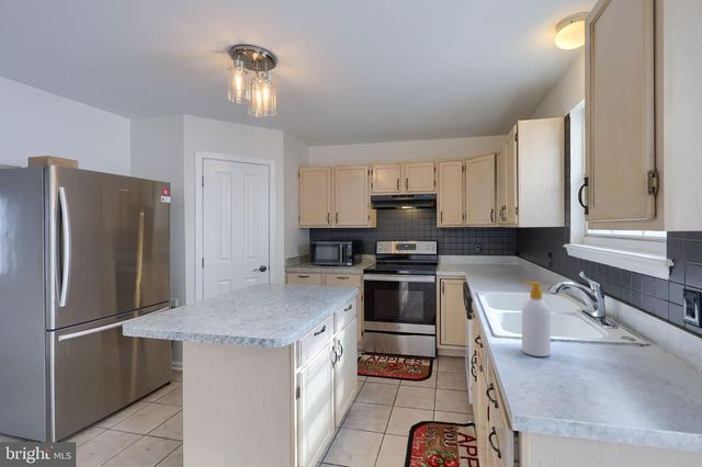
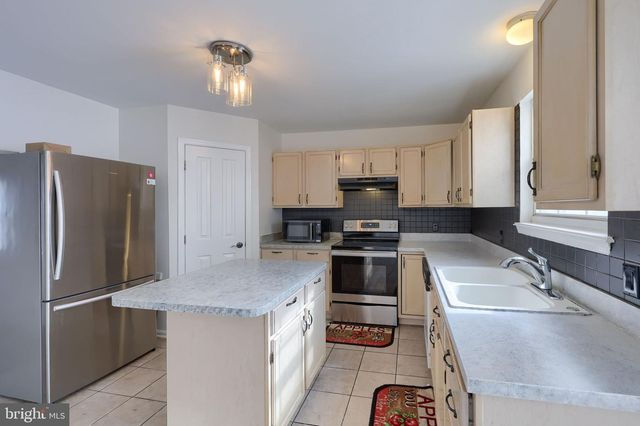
- soap bottle [521,281,552,357]
